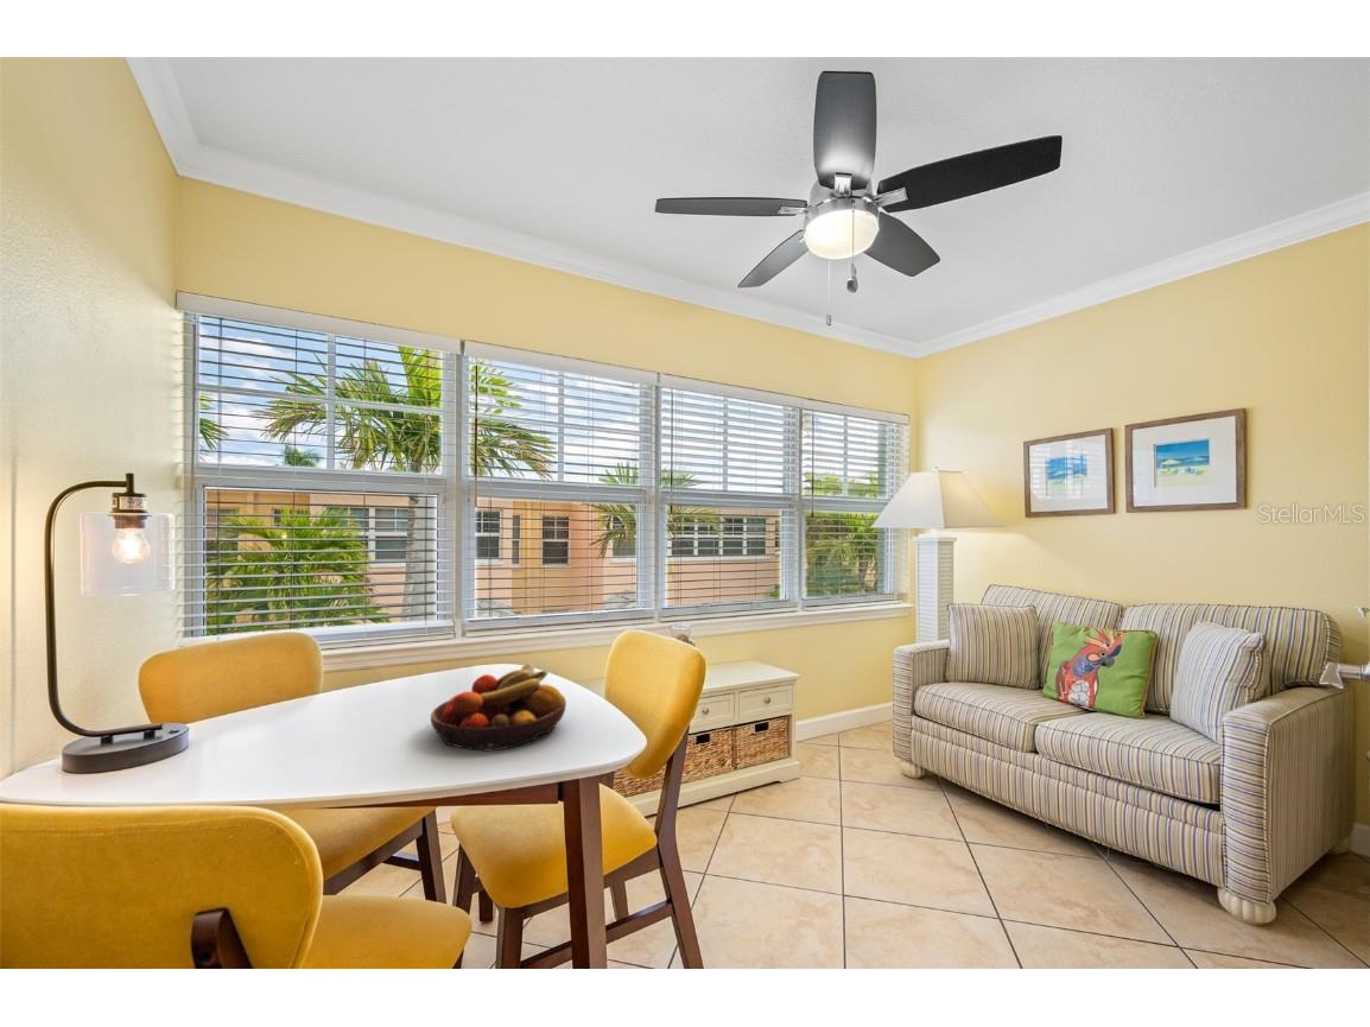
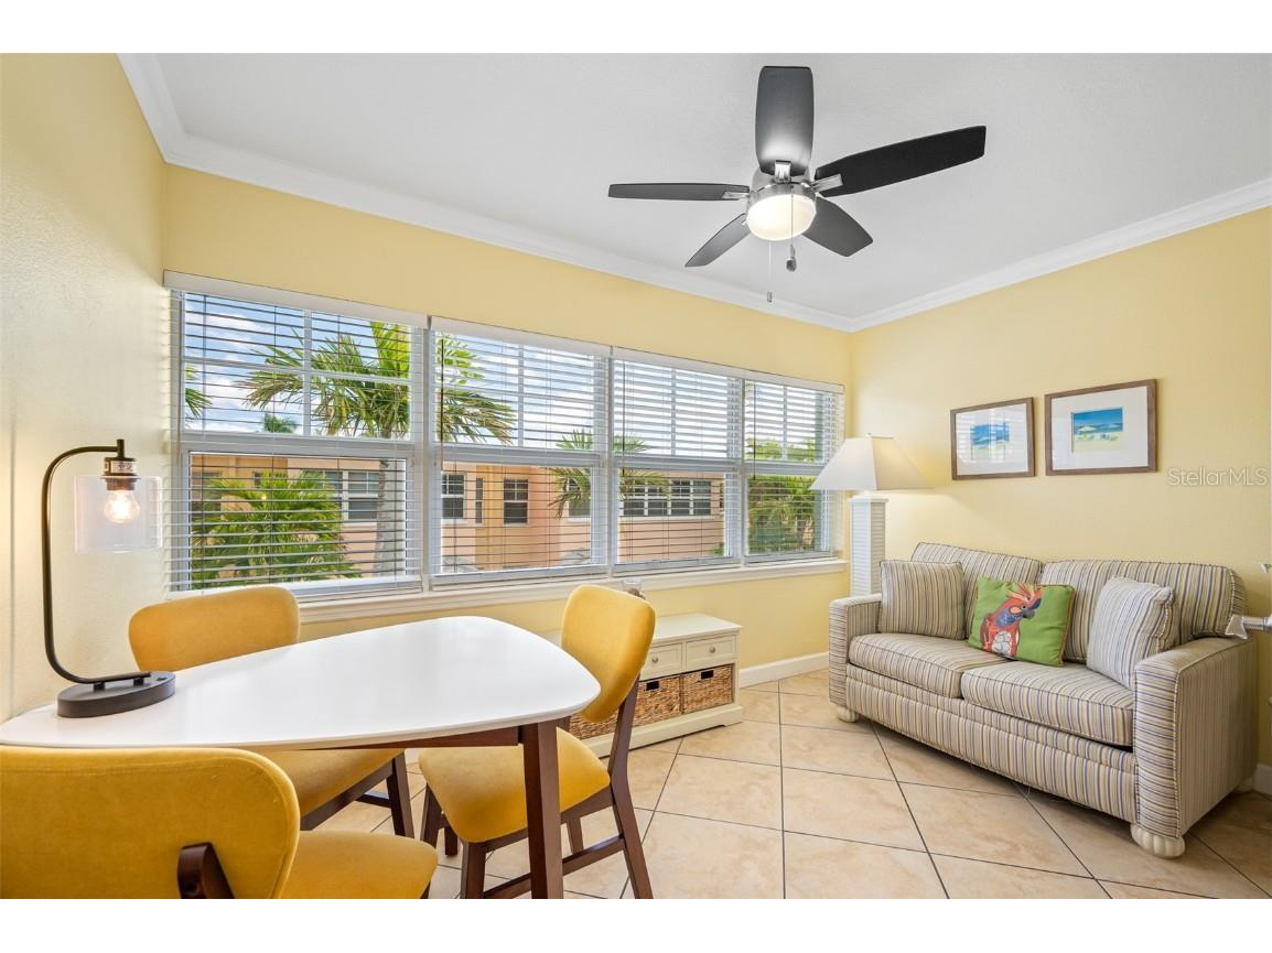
- fruit bowl [430,661,567,753]
